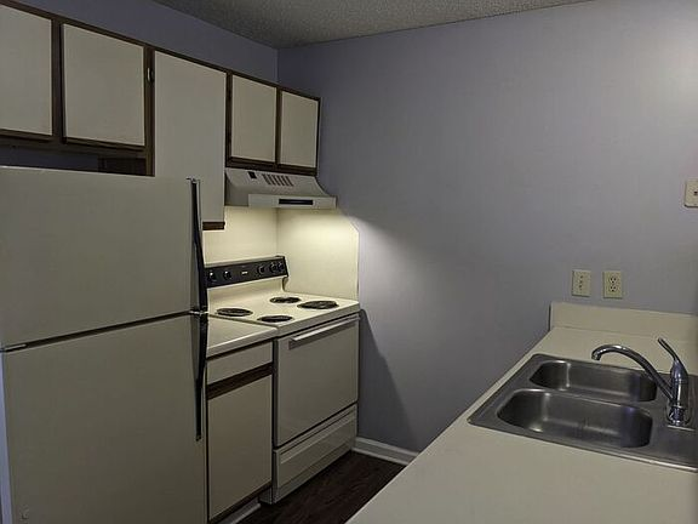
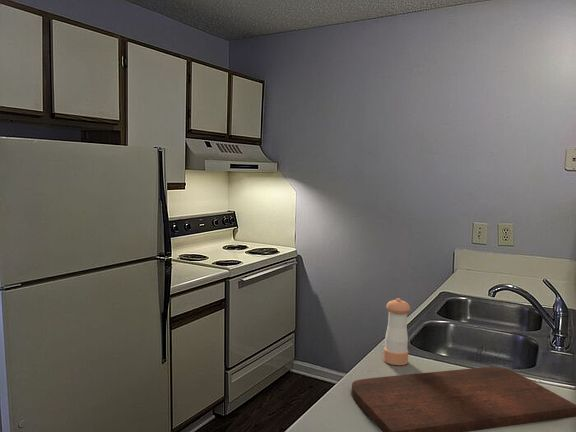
+ pepper shaker [382,297,411,366]
+ cutting board [350,366,576,432]
